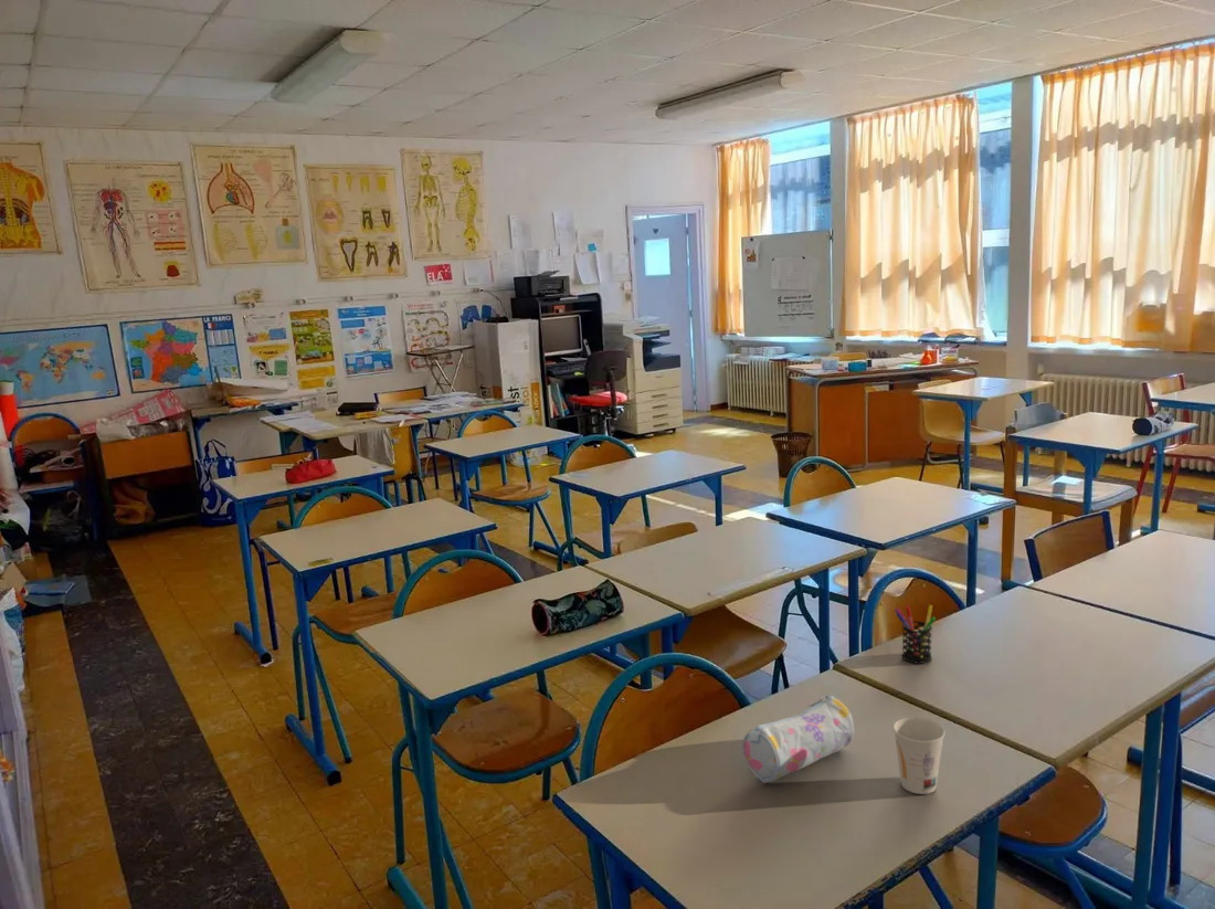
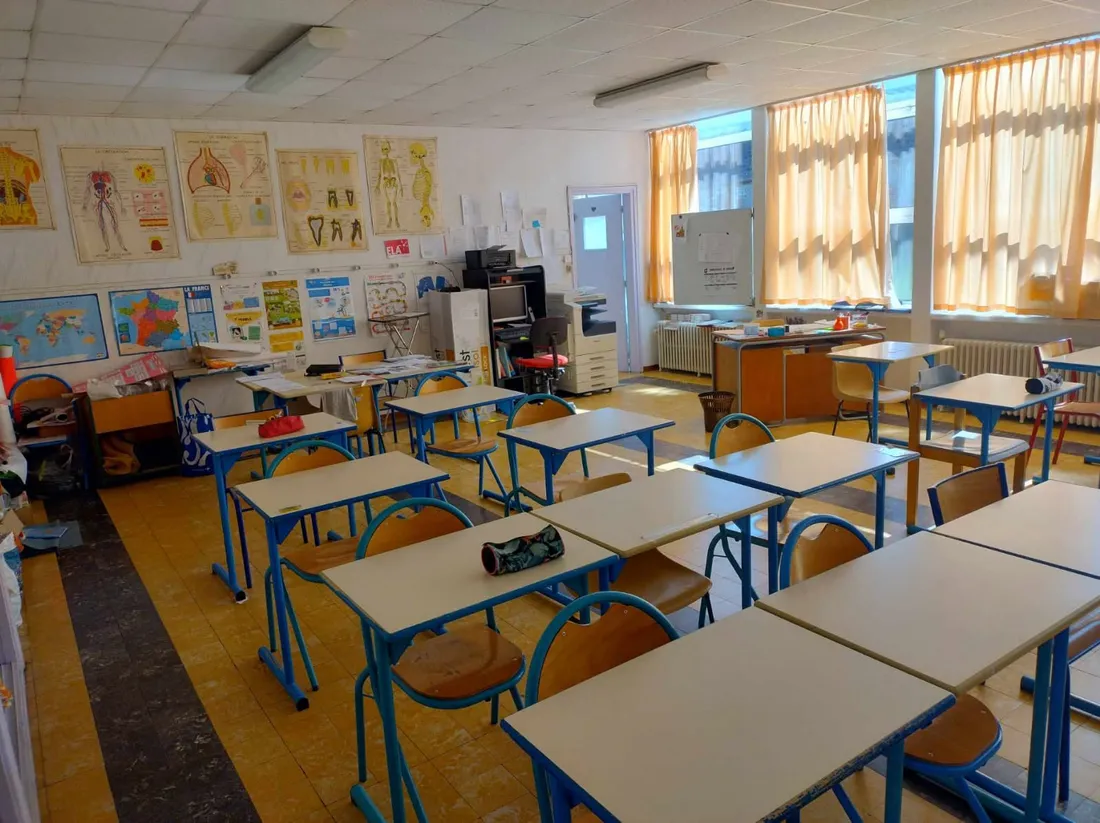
- cup [892,716,947,795]
- pencil case [741,694,855,784]
- pen holder [894,603,937,665]
